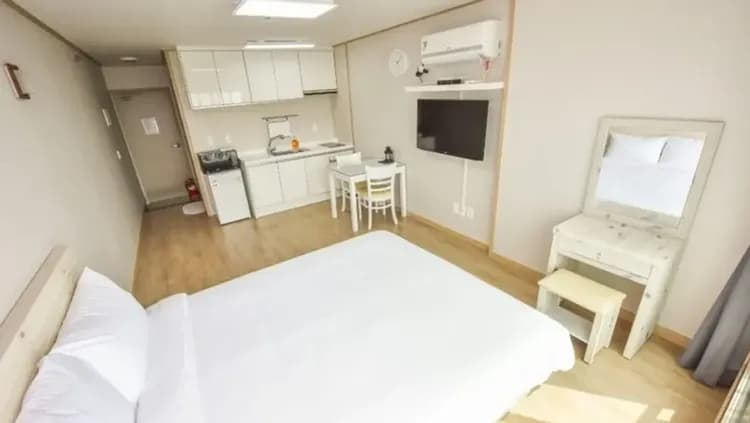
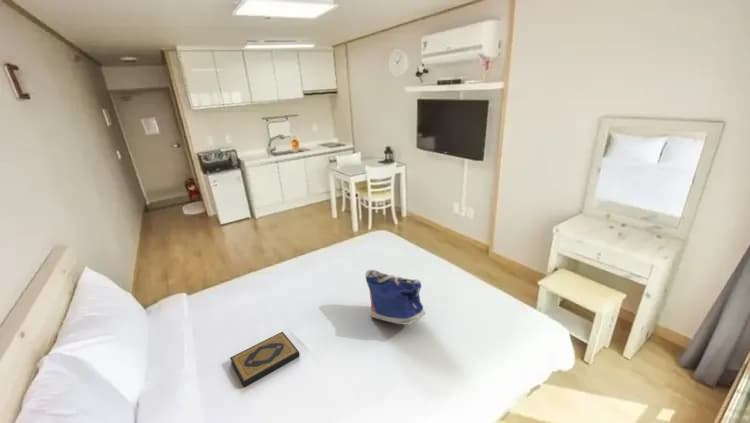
+ hardback book [229,331,300,388]
+ tote bag [365,269,427,326]
